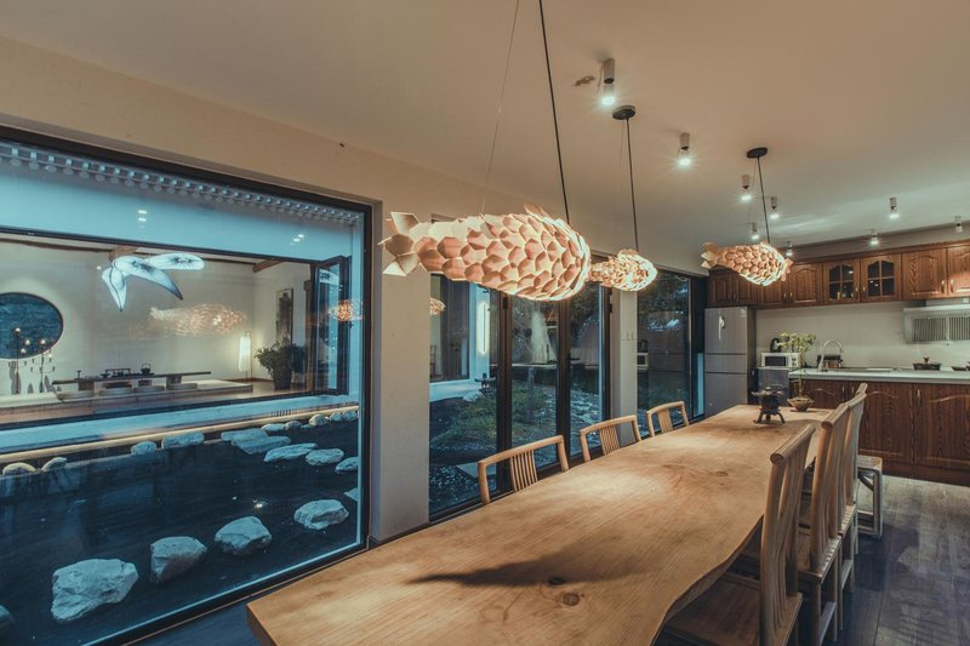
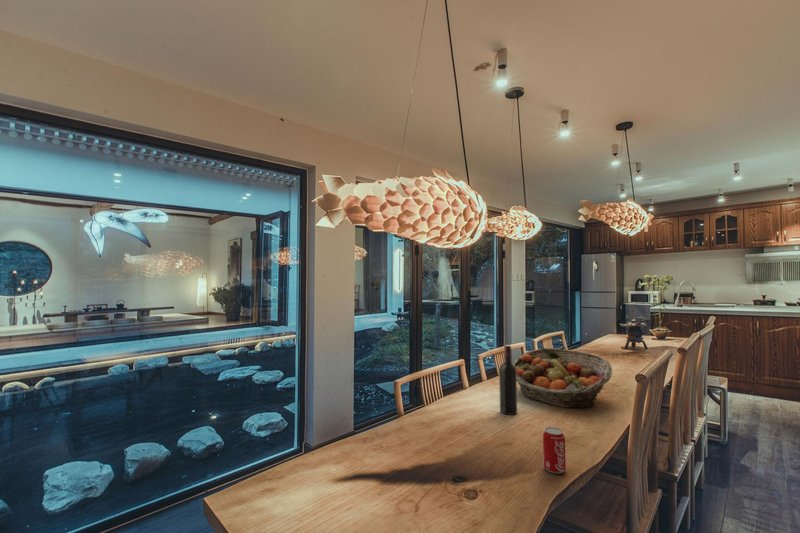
+ wine bottle [498,344,518,416]
+ fruit basket [512,347,613,409]
+ beverage can [542,426,567,475]
